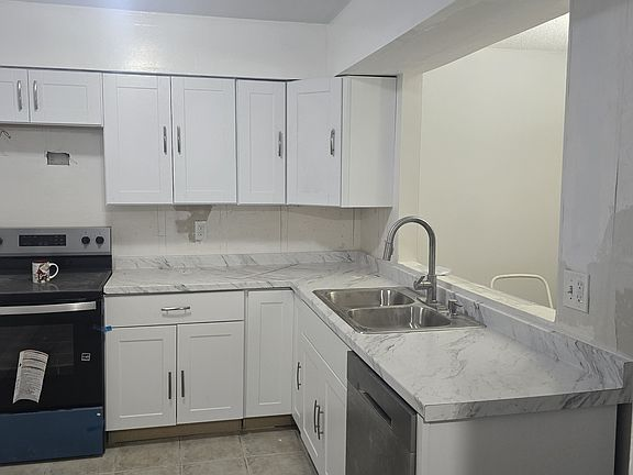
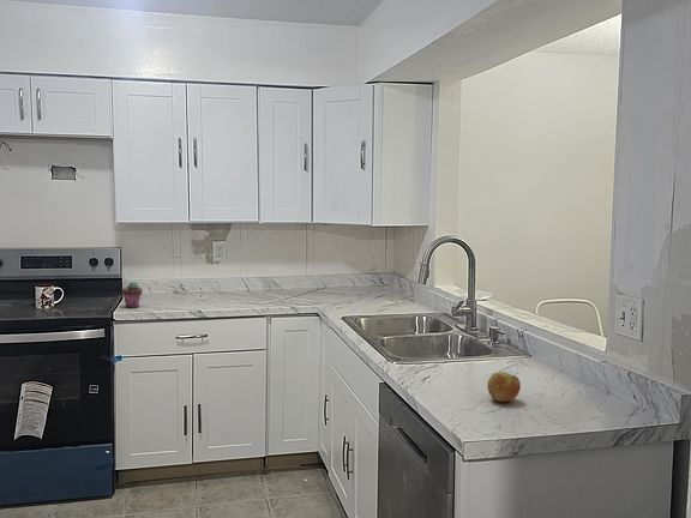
+ apple [486,371,522,403]
+ potted succulent [121,281,143,309]
